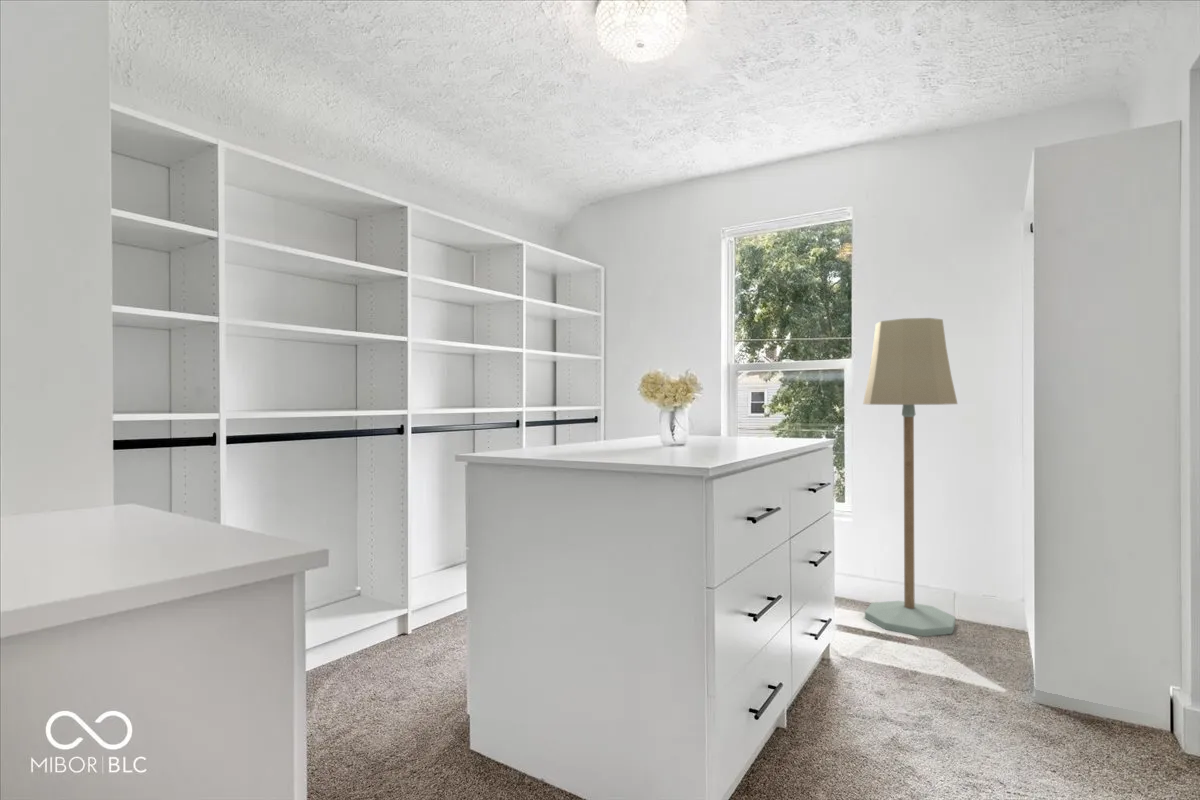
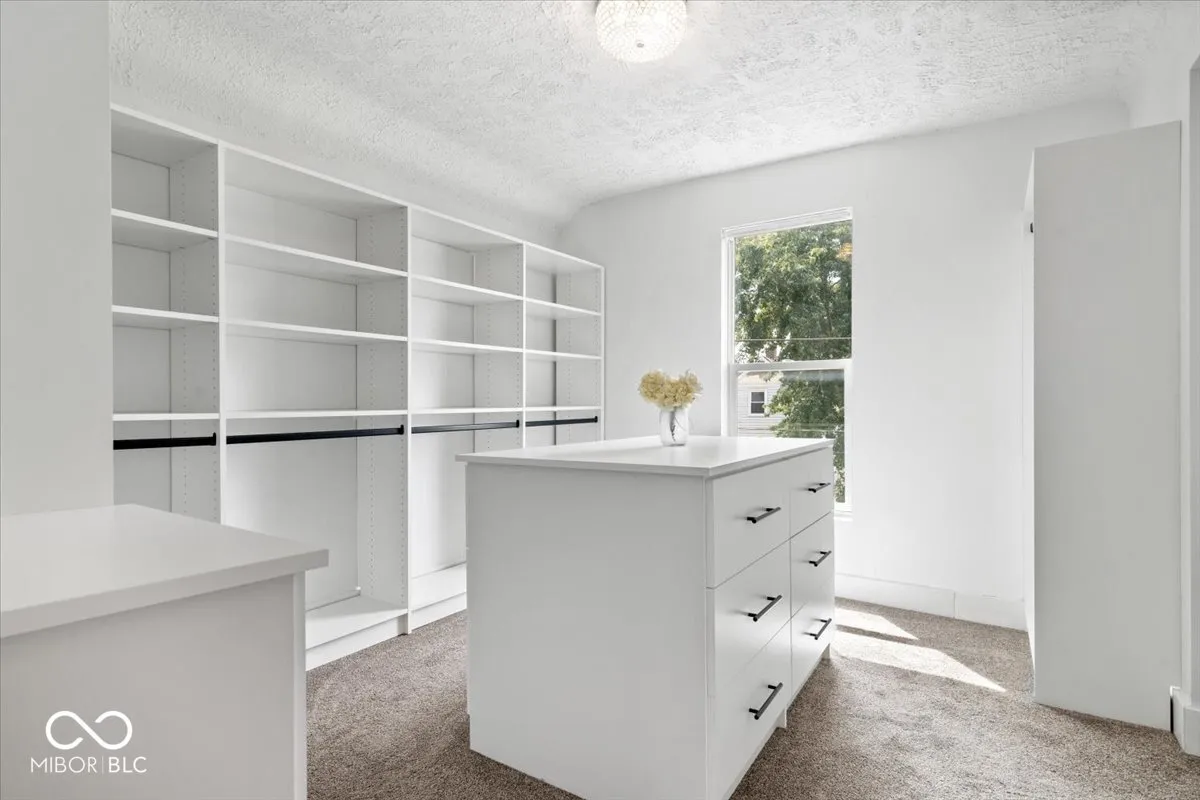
- floor lamp [862,317,959,637]
